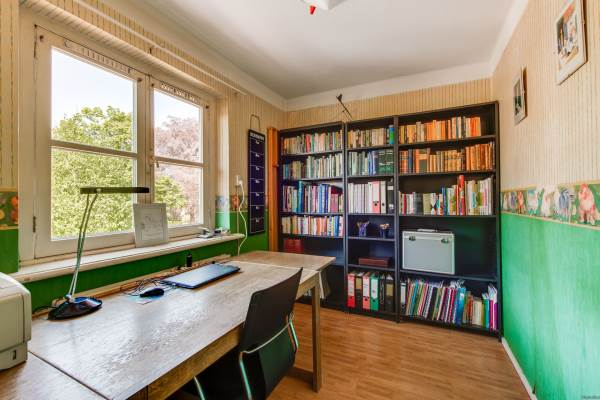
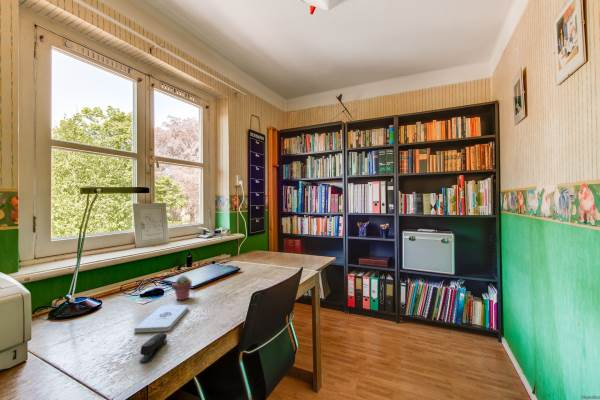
+ potted succulent [171,274,193,302]
+ notepad [133,304,189,334]
+ stapler [139,332,168,364]
